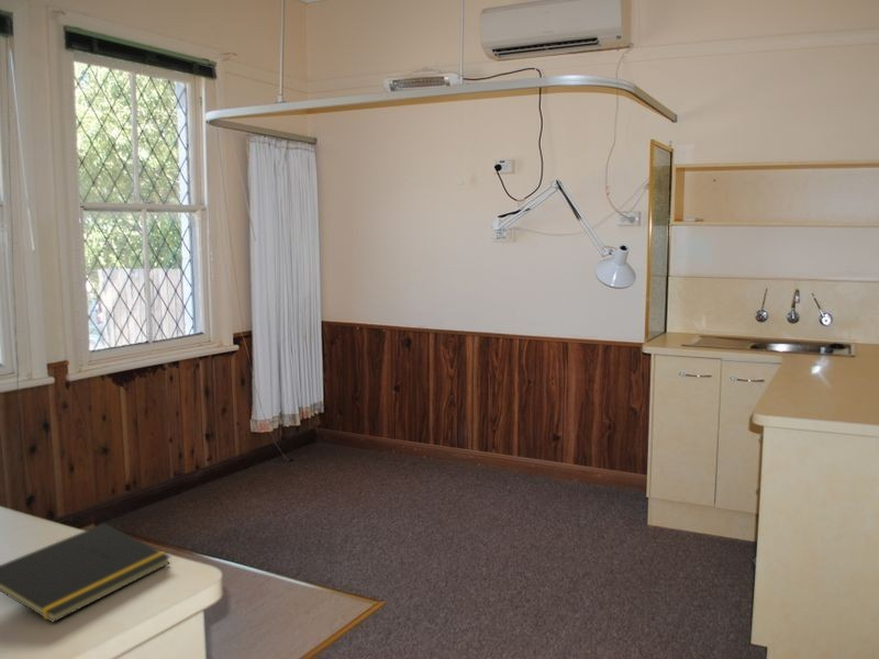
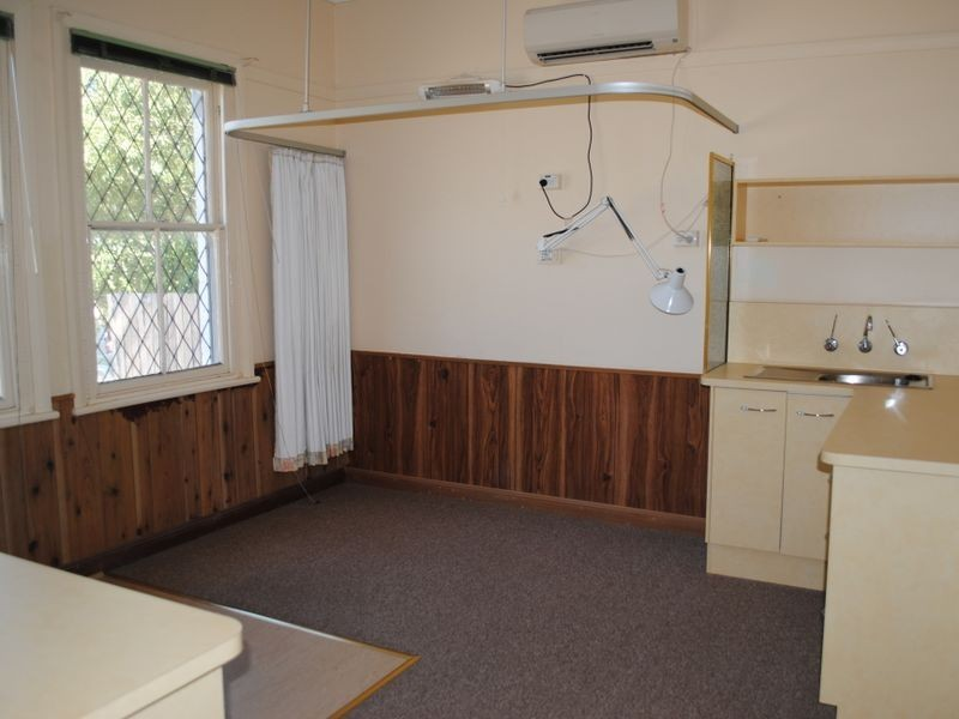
- notepad [0,523,171,624]
